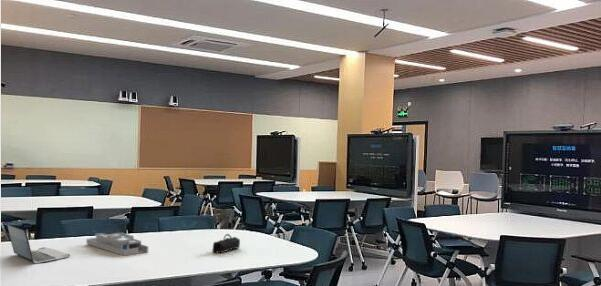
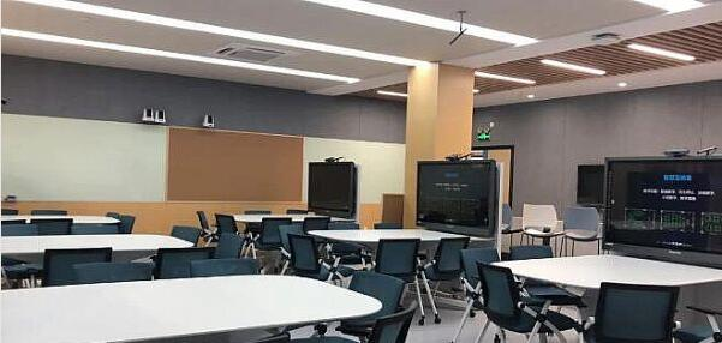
- laptop [7,224,71,265]
- desk organizer [85,232,149,256]
- pencil case [211,233,241,254]
